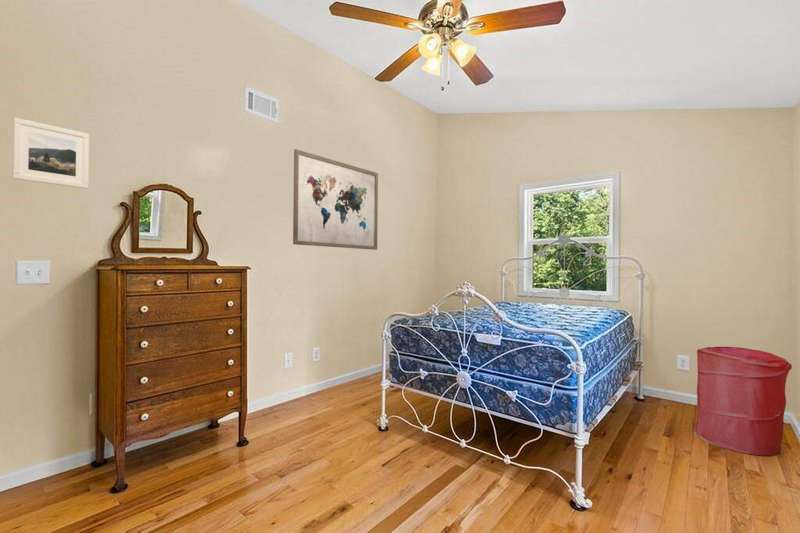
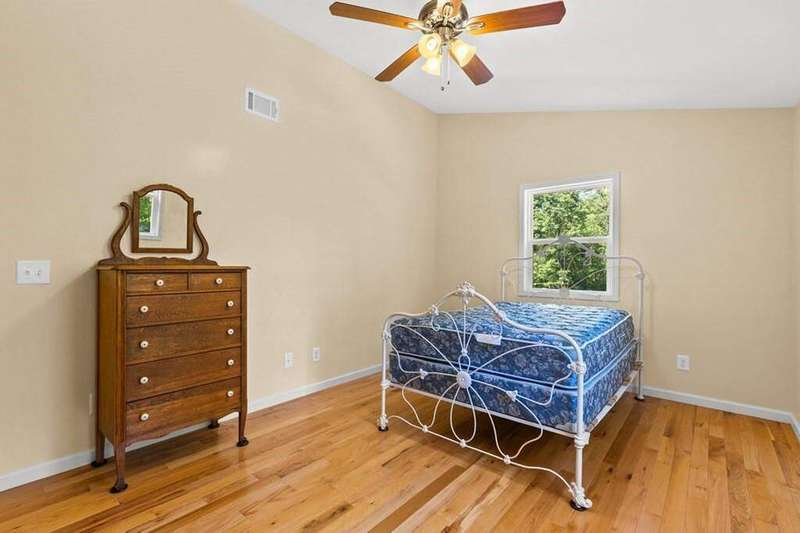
- laundry hamper [693,346,793,457]
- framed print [11,117,90,190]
- wall art [292,148,379,251]
